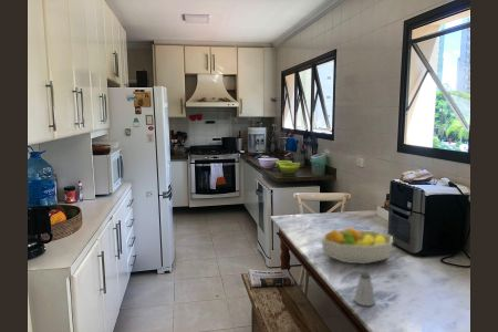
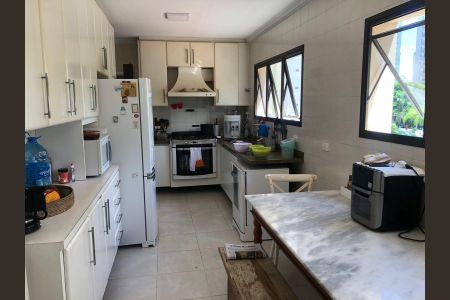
- saltshaker [353,271,376,308]
- fruit bowl [320,226,394,264]
